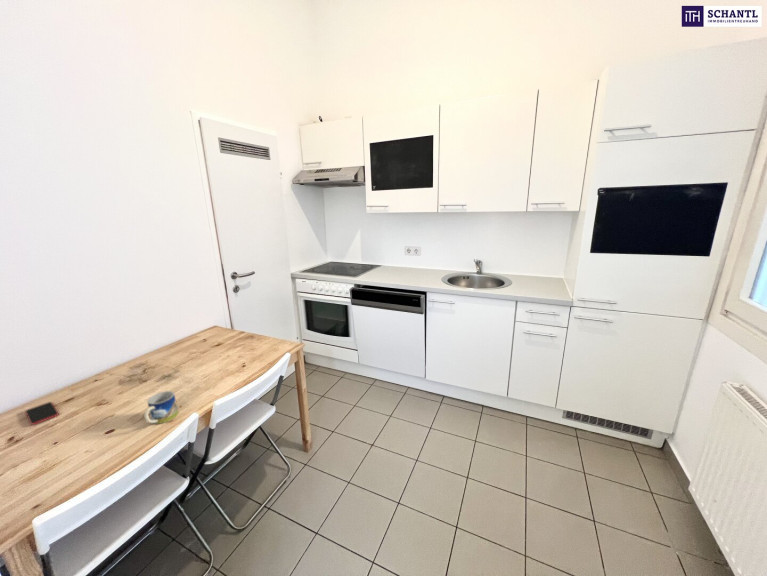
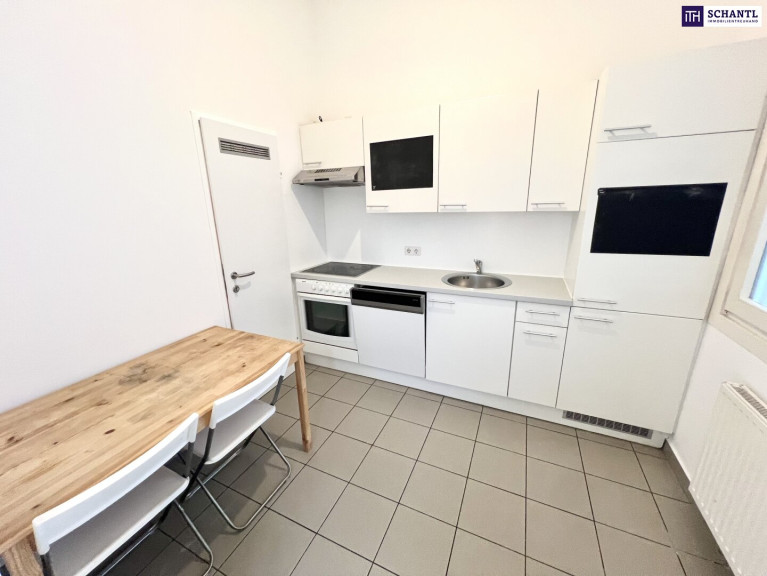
- mug [143,390,179,425]
- smartphone [24,401,60,426]
